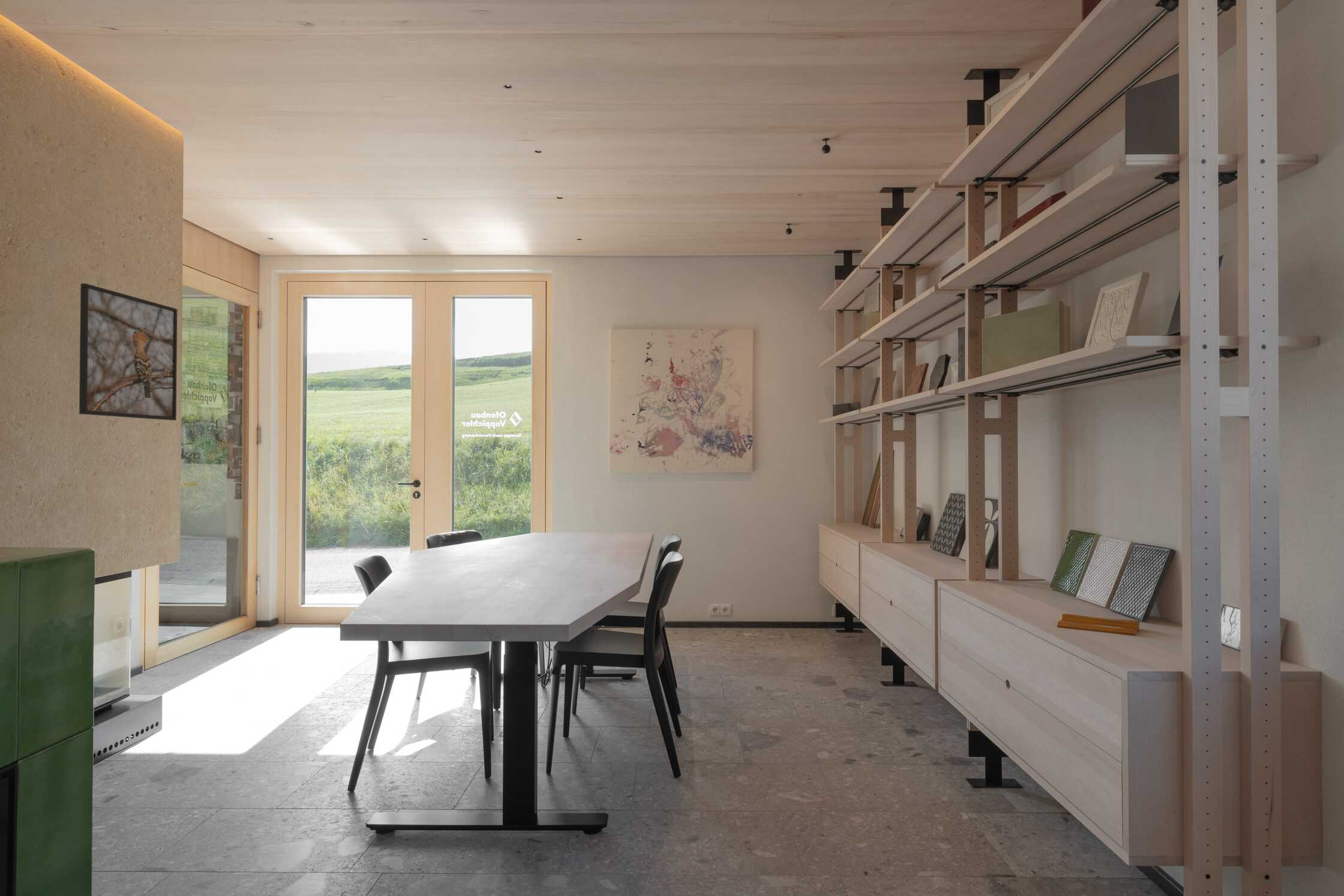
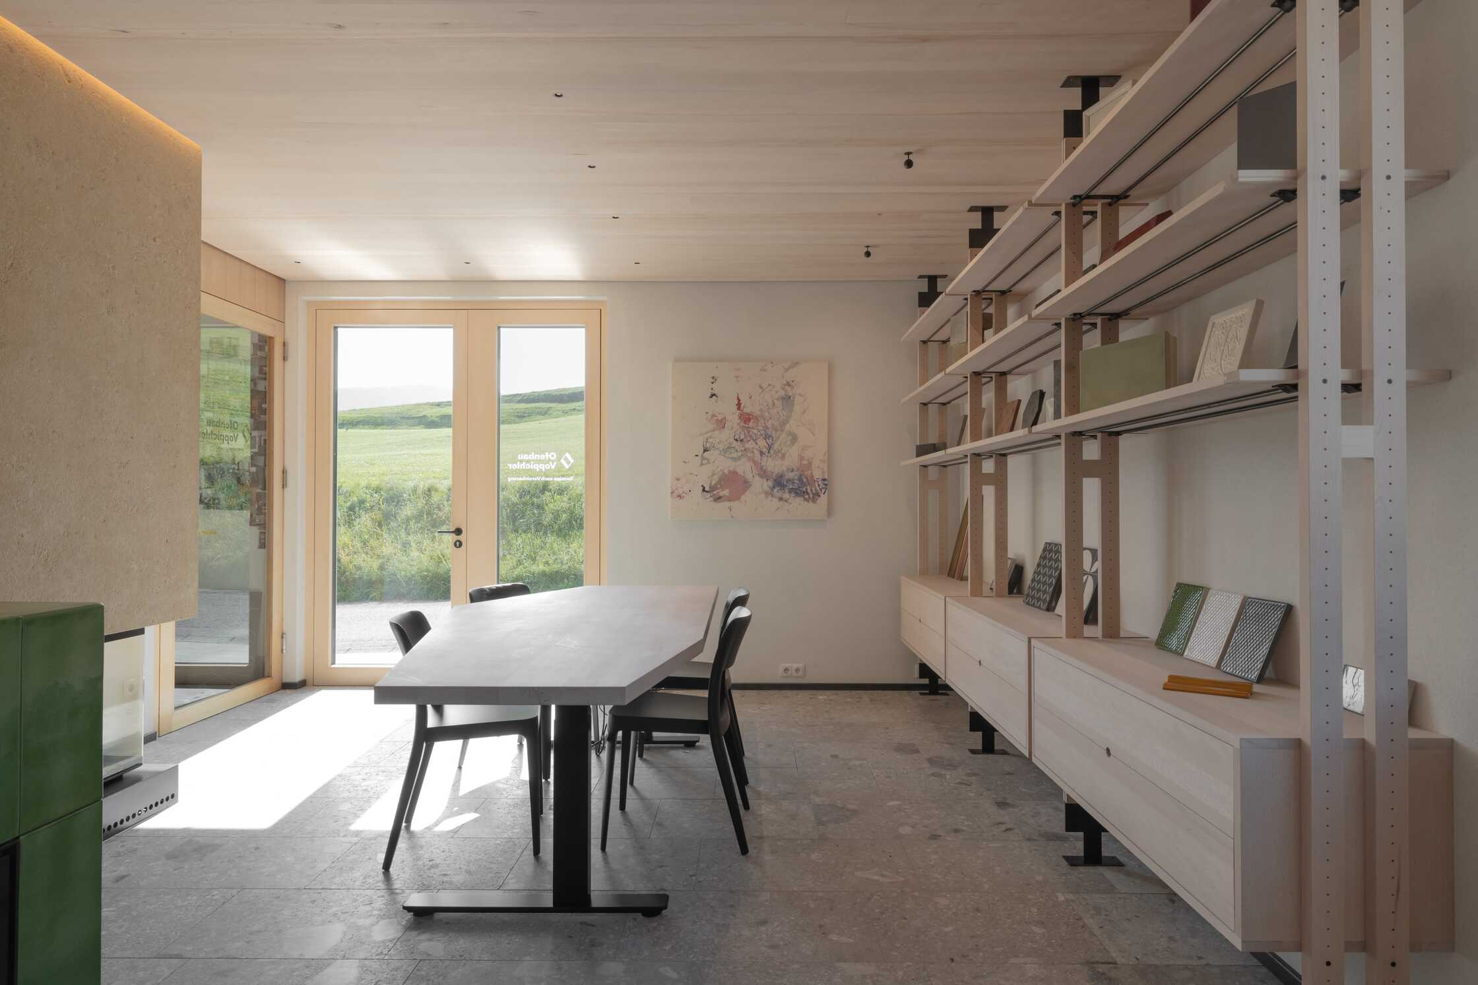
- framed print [79,283,178,421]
